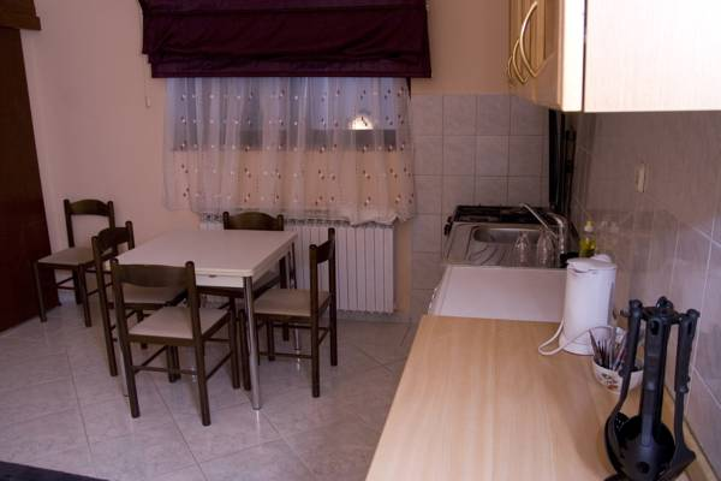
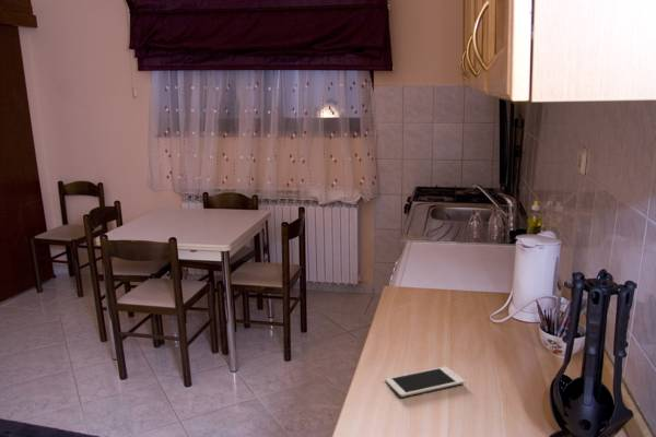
+ cell phone [385,366,466,398]
